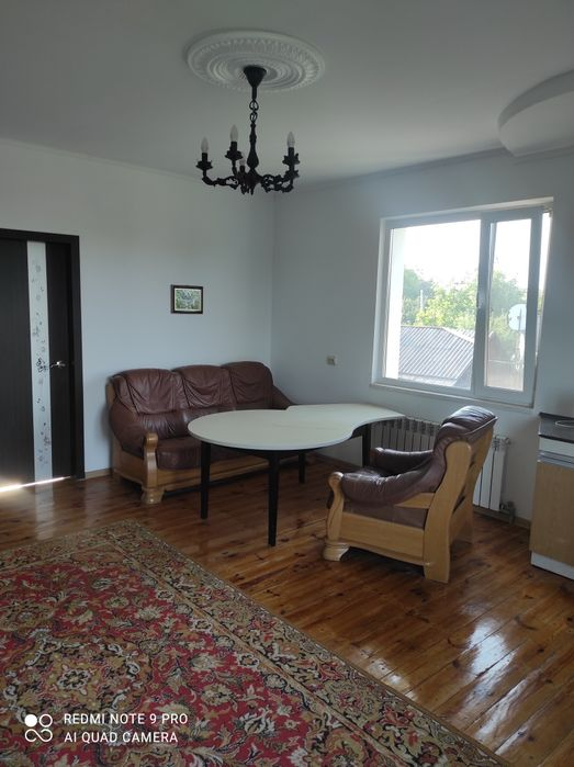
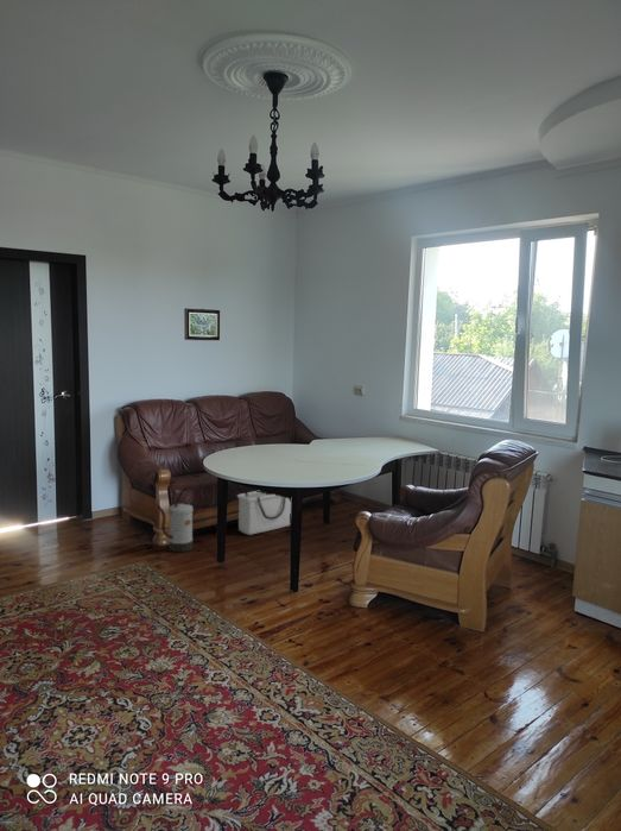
+ storage bin [236,490,292,536]
+ watering can [156,485,203,553]
